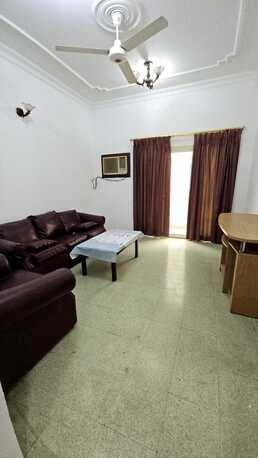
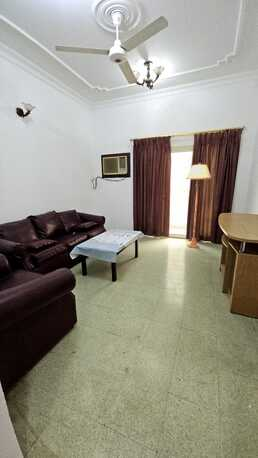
+ floor lamp [185,162,213,249]
